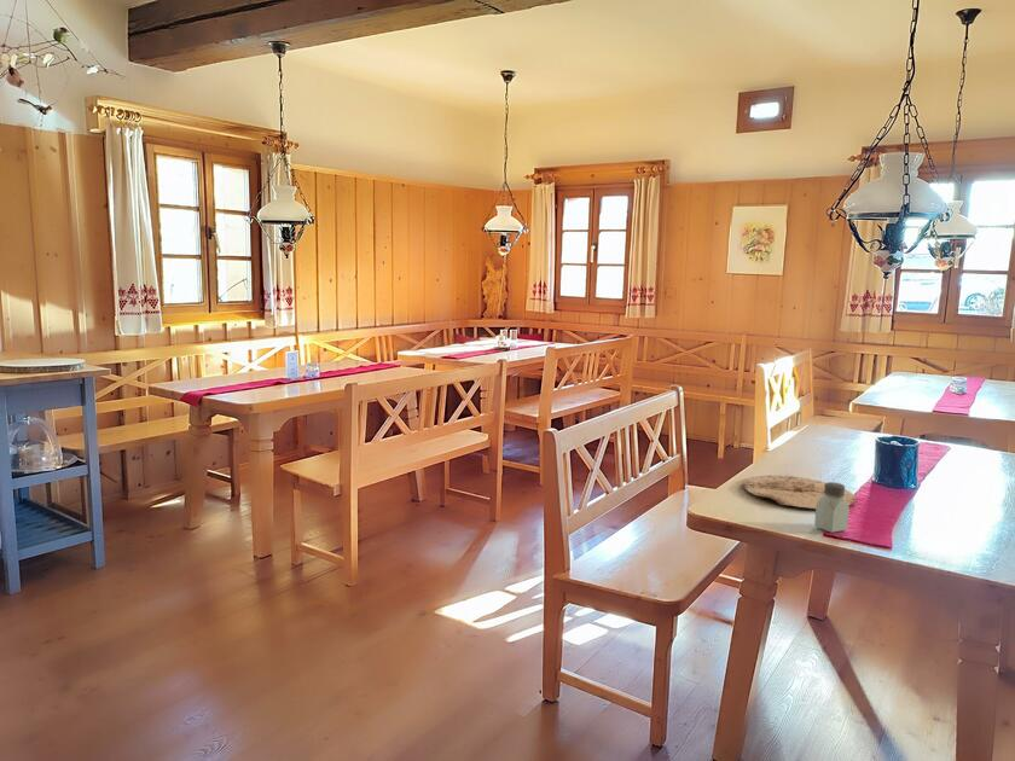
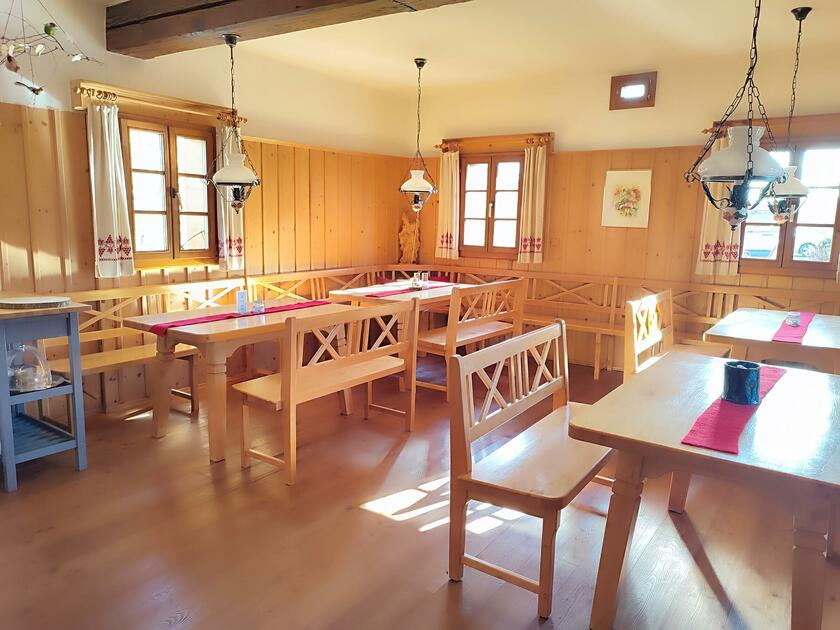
- saltshaker [813,481,851,534]
- plate [741,474,857,510]
